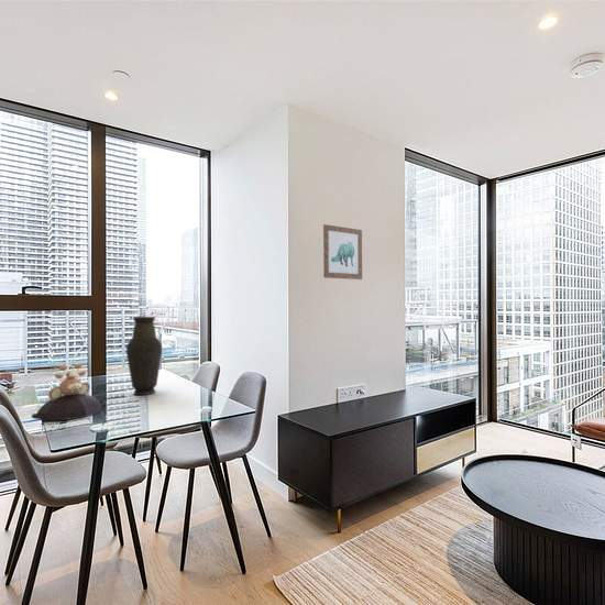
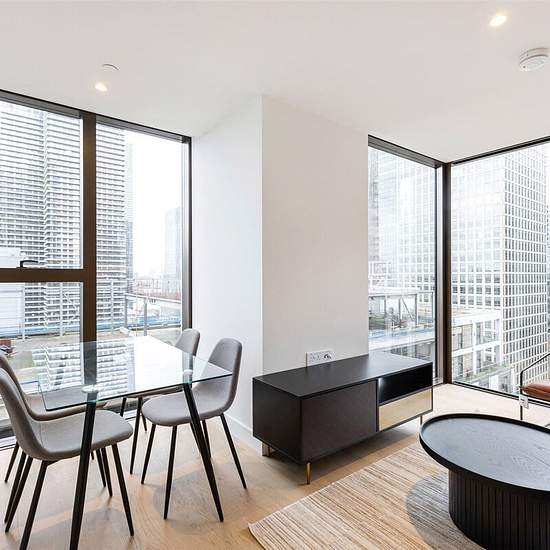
- decorative bowl [31,363,107,421]
- vase [125,316,163,396]
- wall art [322,223,363,280]
